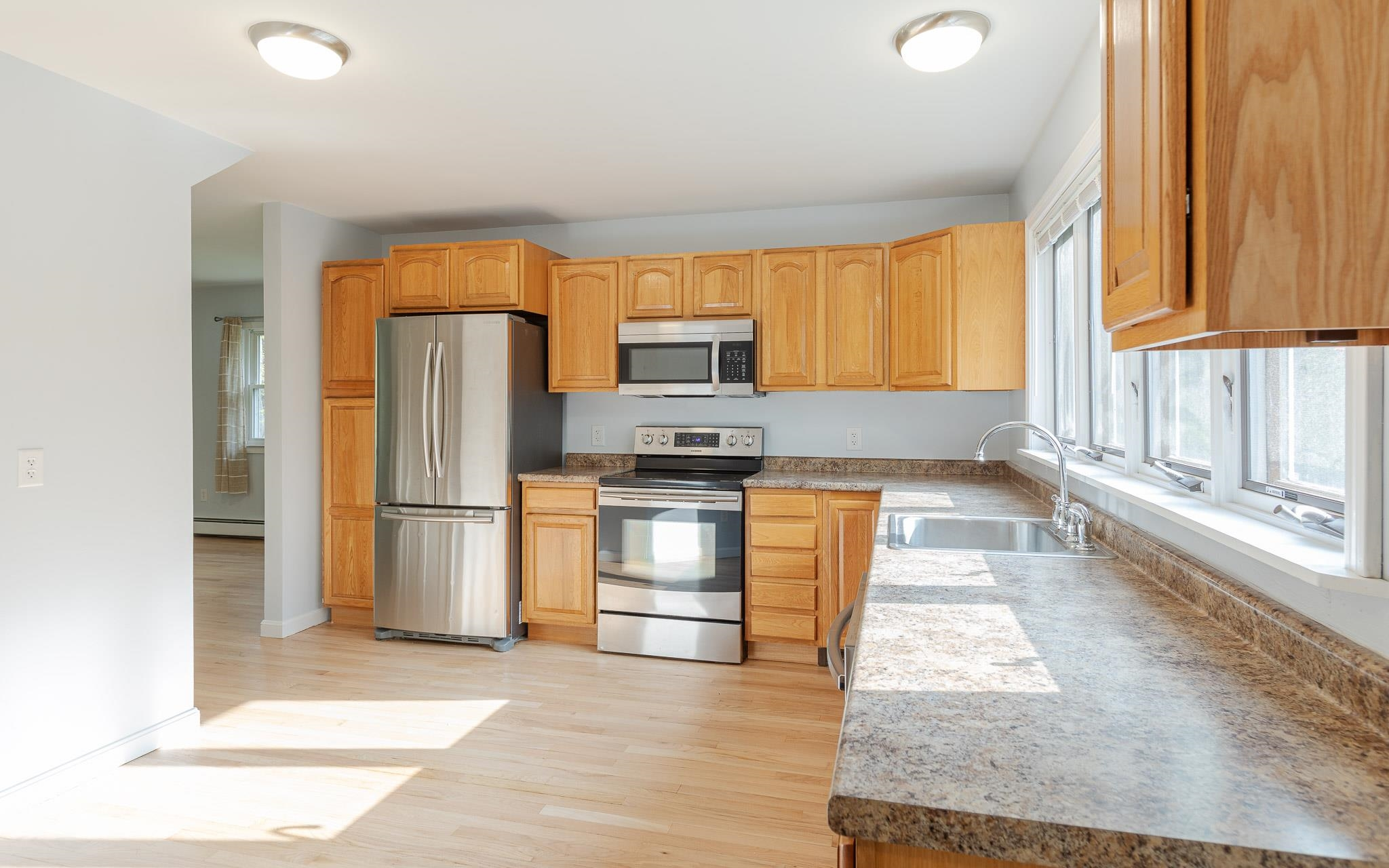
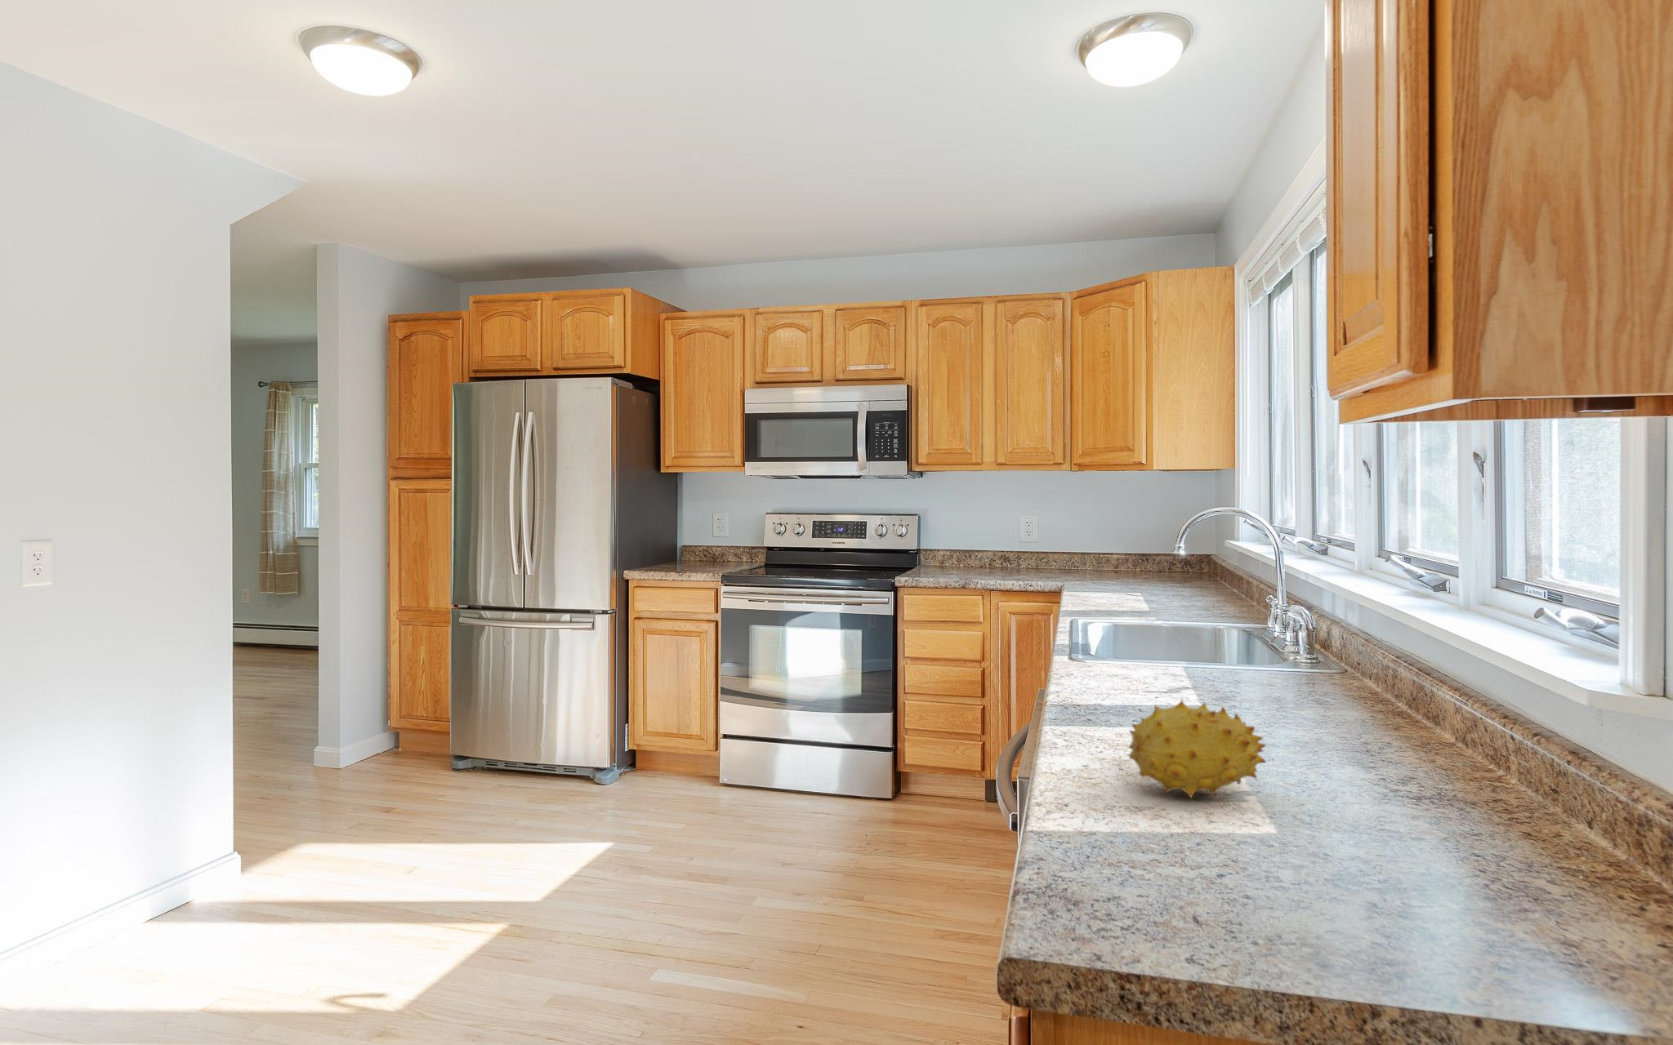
+ fruit [1126,698,1268,799]
